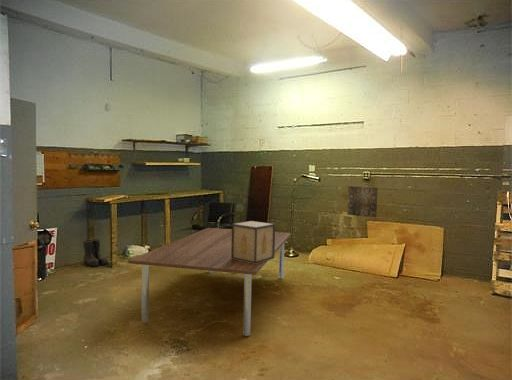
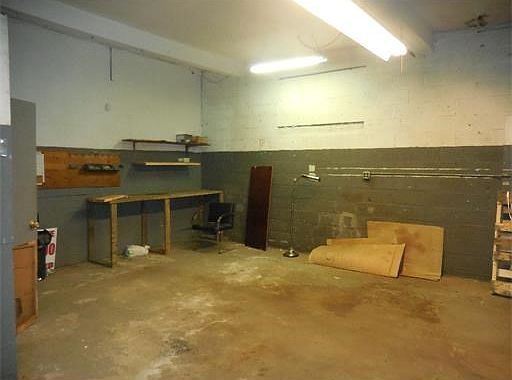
- dining table [127,227,292,337]
- boots [81,238,109,268]
- ammunition box [231,220,276,264]
- wall art [346,185,379,218]
